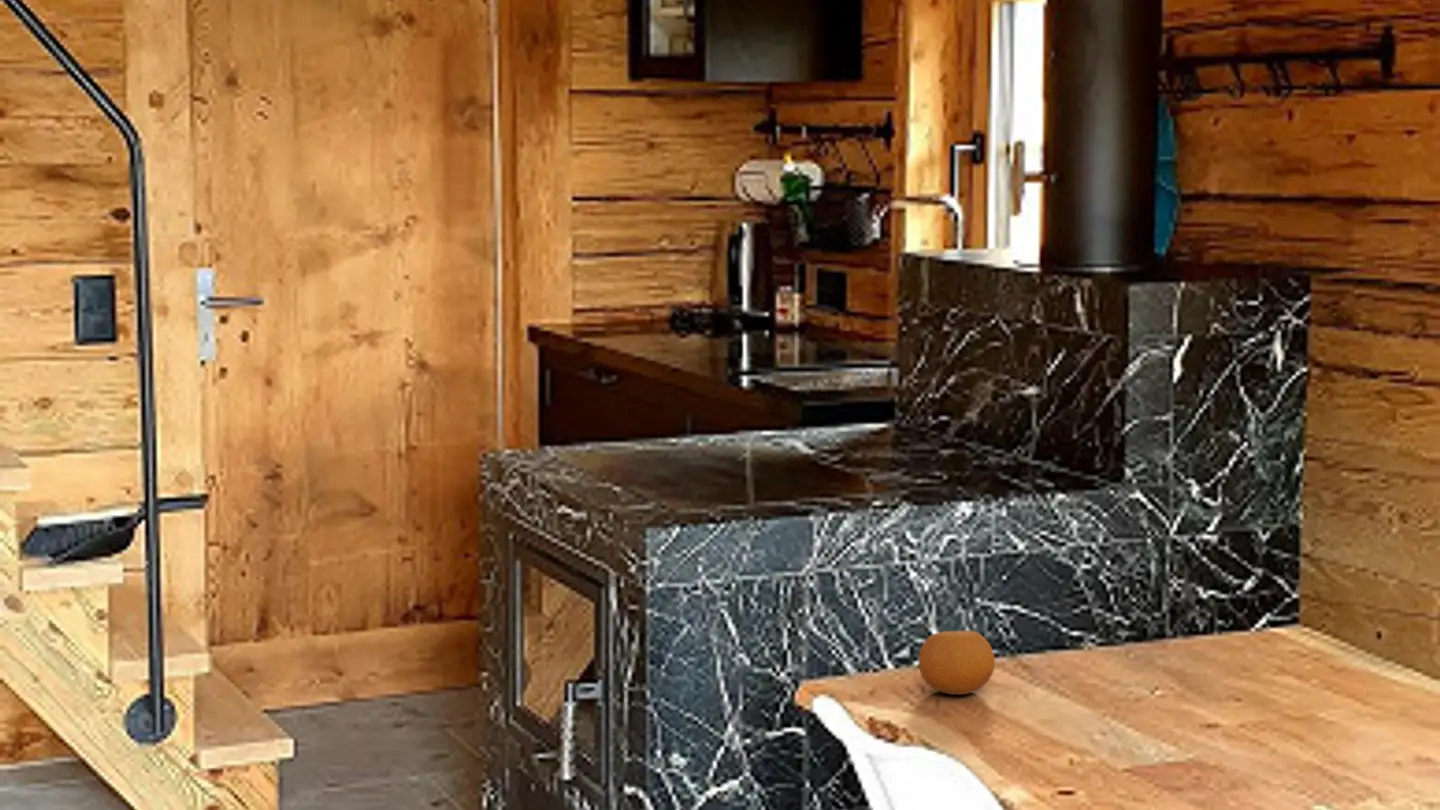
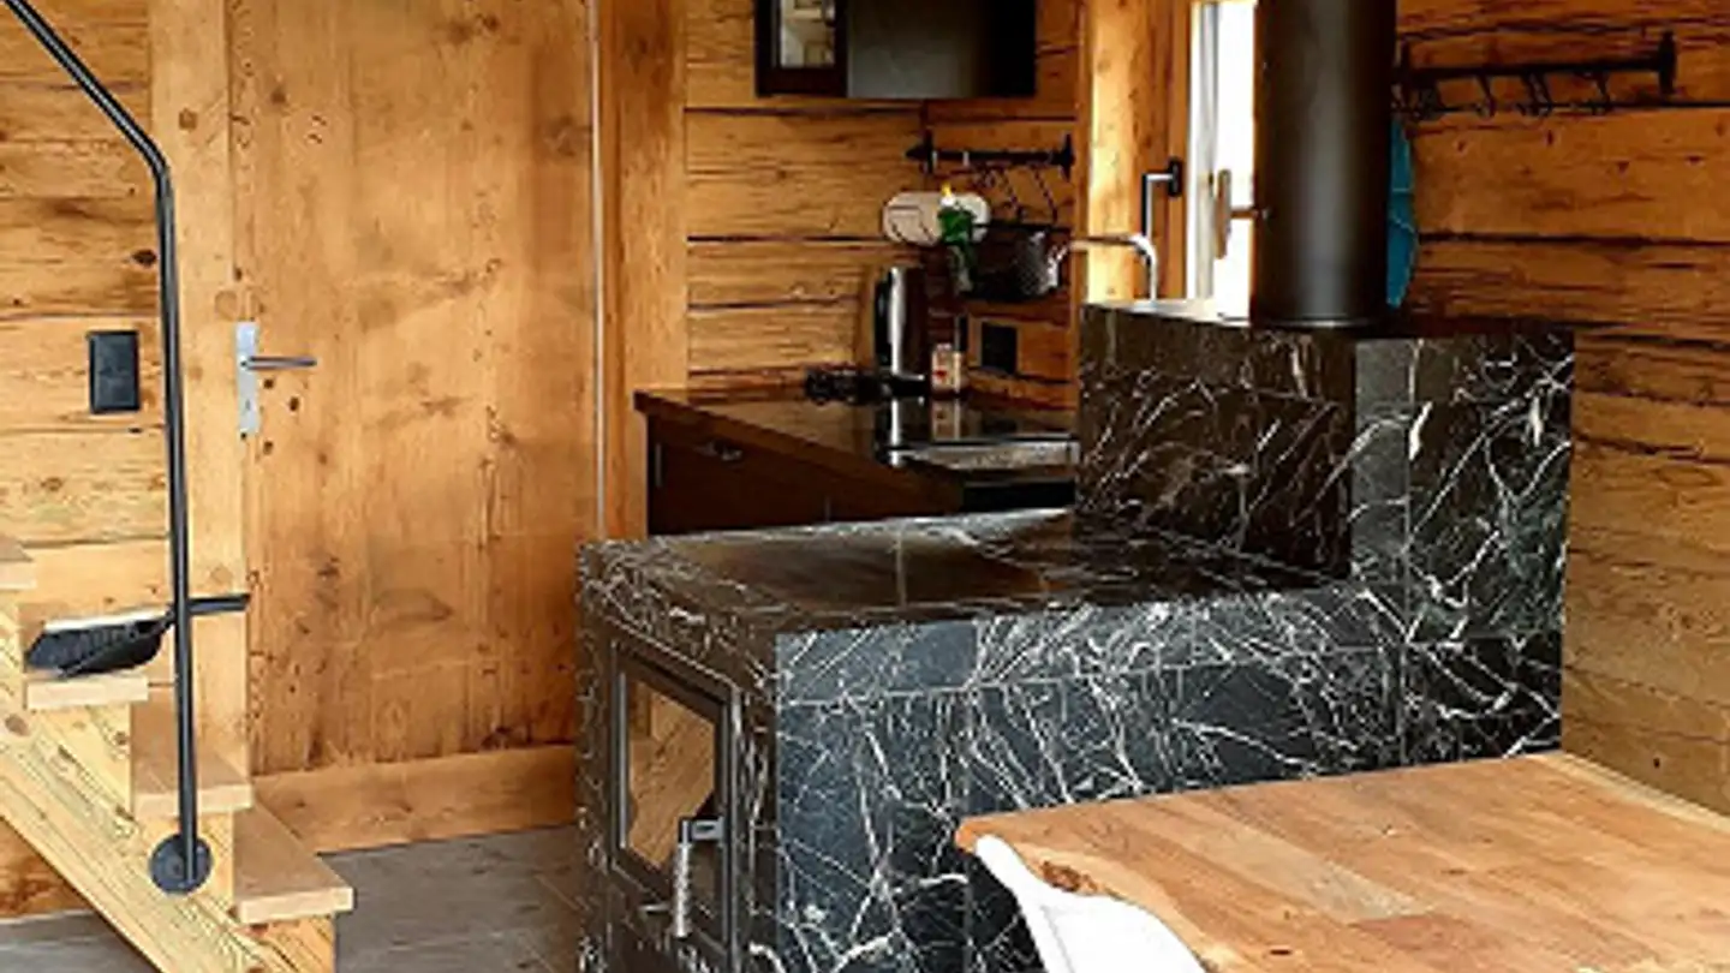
- fruit [917,630,996,696]
